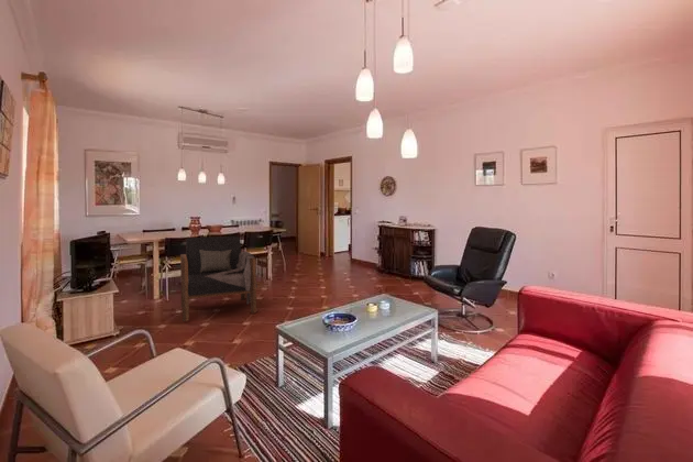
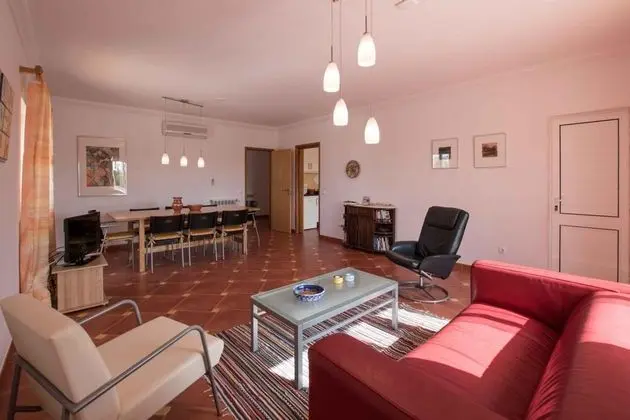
- armchair [179,235,258,322]
